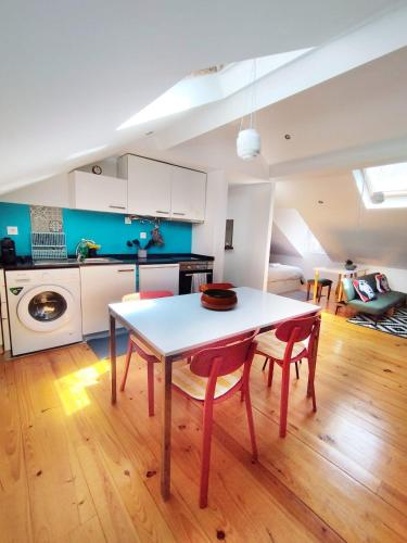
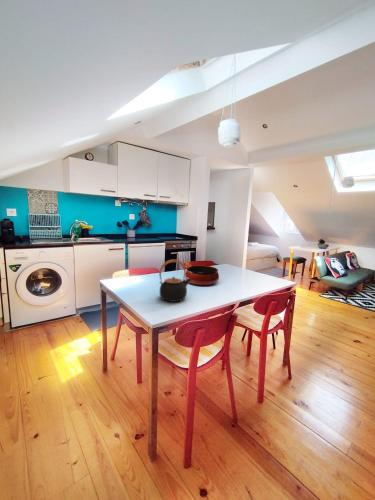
+ teapot [158,259,193,303]
